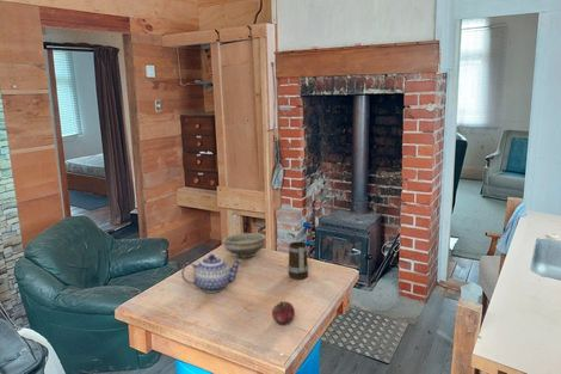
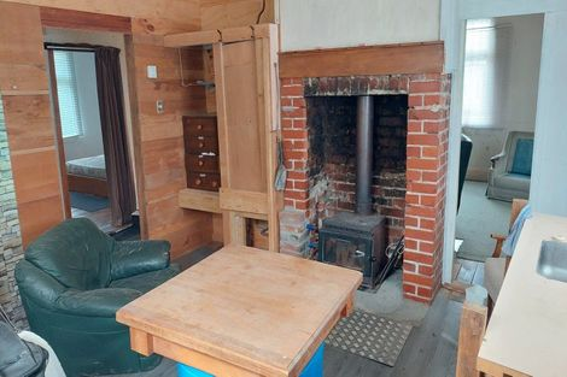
- teapot [180,253,243,294]
- bowl [222,232,267,259]
- mug [288,240,309,281]
- apple [271,300,296,325]
